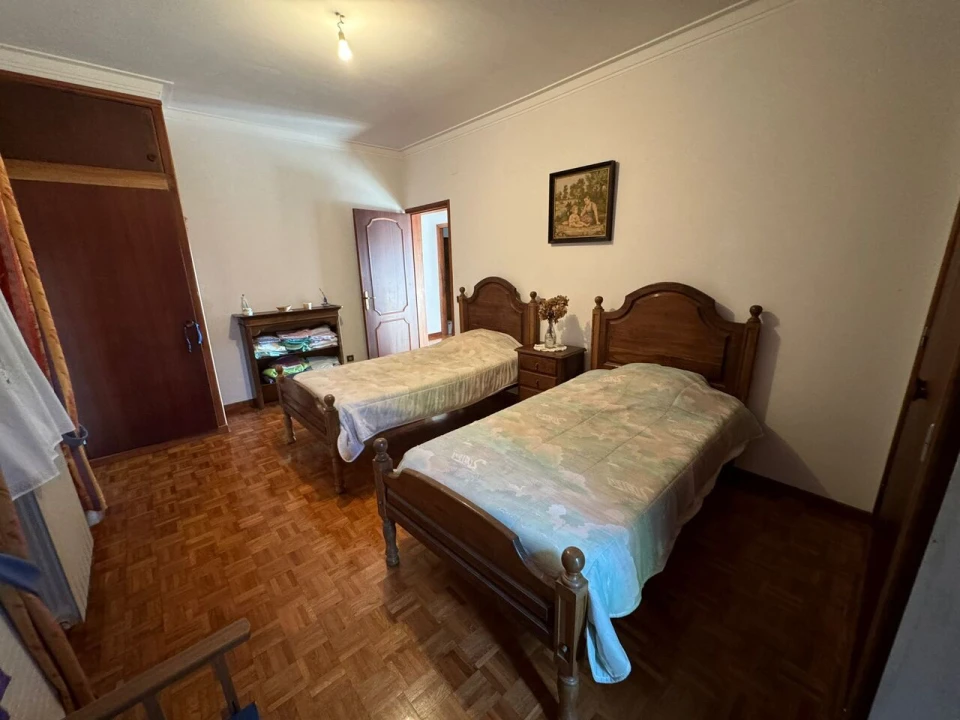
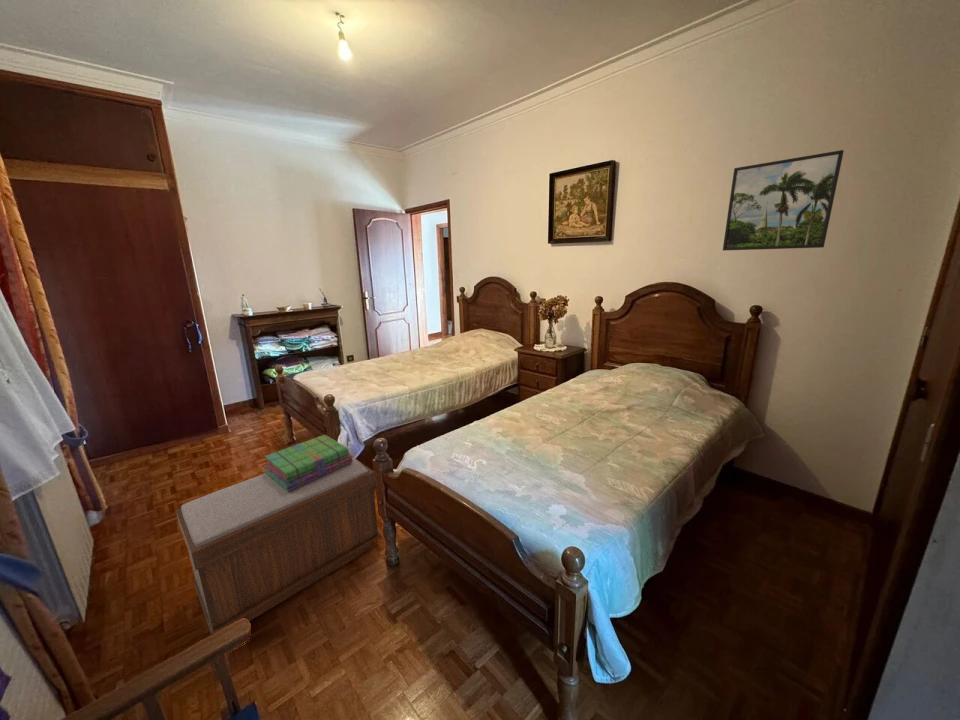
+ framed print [722,149,845,251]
+ bench [175,456,382,635]
+ stack of books [262,434,353,492]
